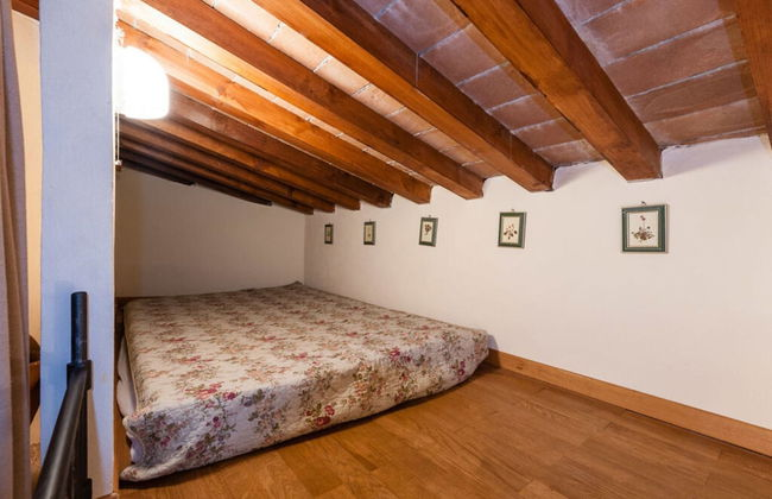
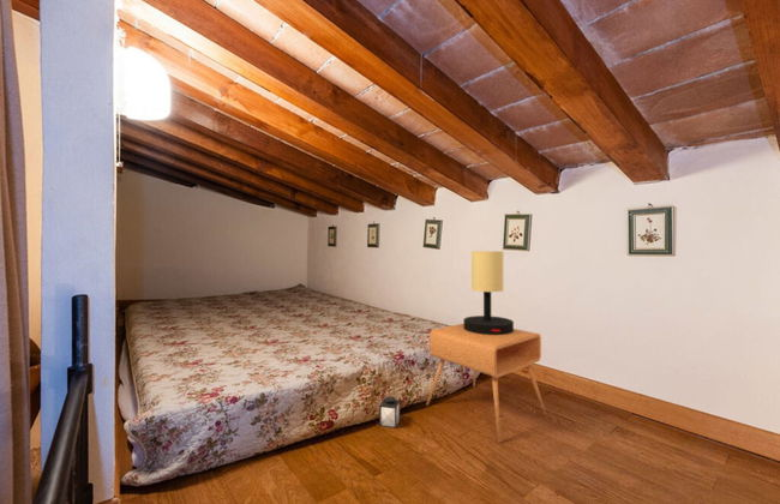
+ lantern [378,378,401,430]
+ side table [425,323,548,443]
+ table lamp [462,250,515,335]
